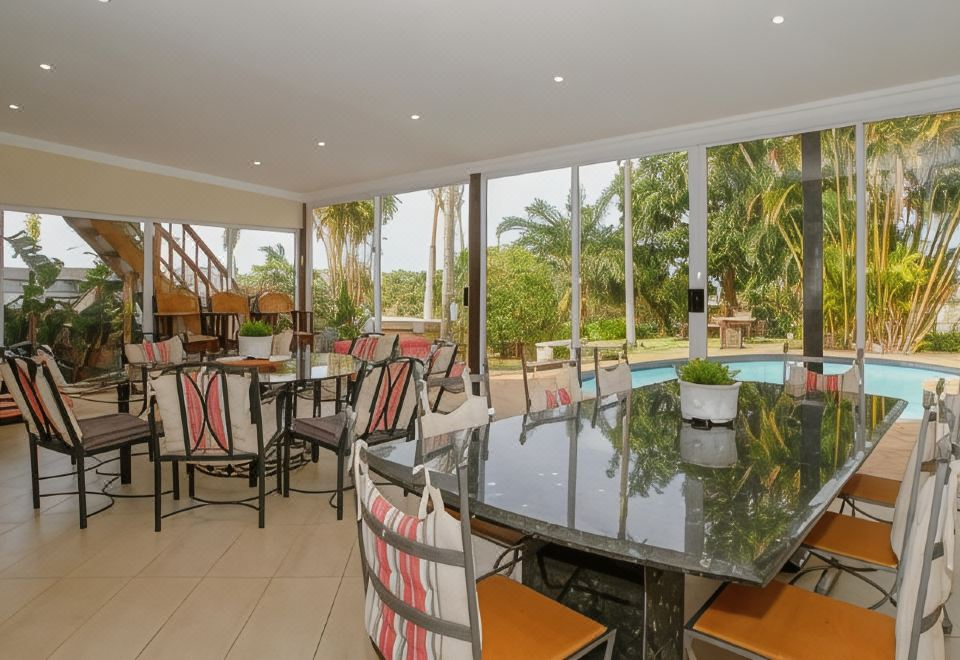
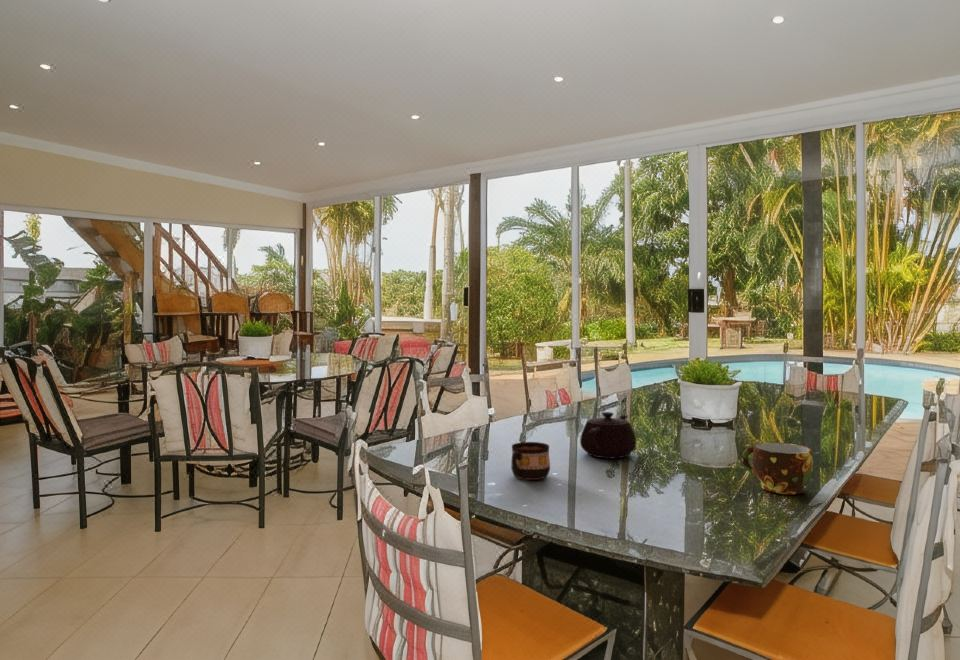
+ cup [741,441,814,495]
+ cup [510,441,551,481]
+ teapot [579,411,637,460]
